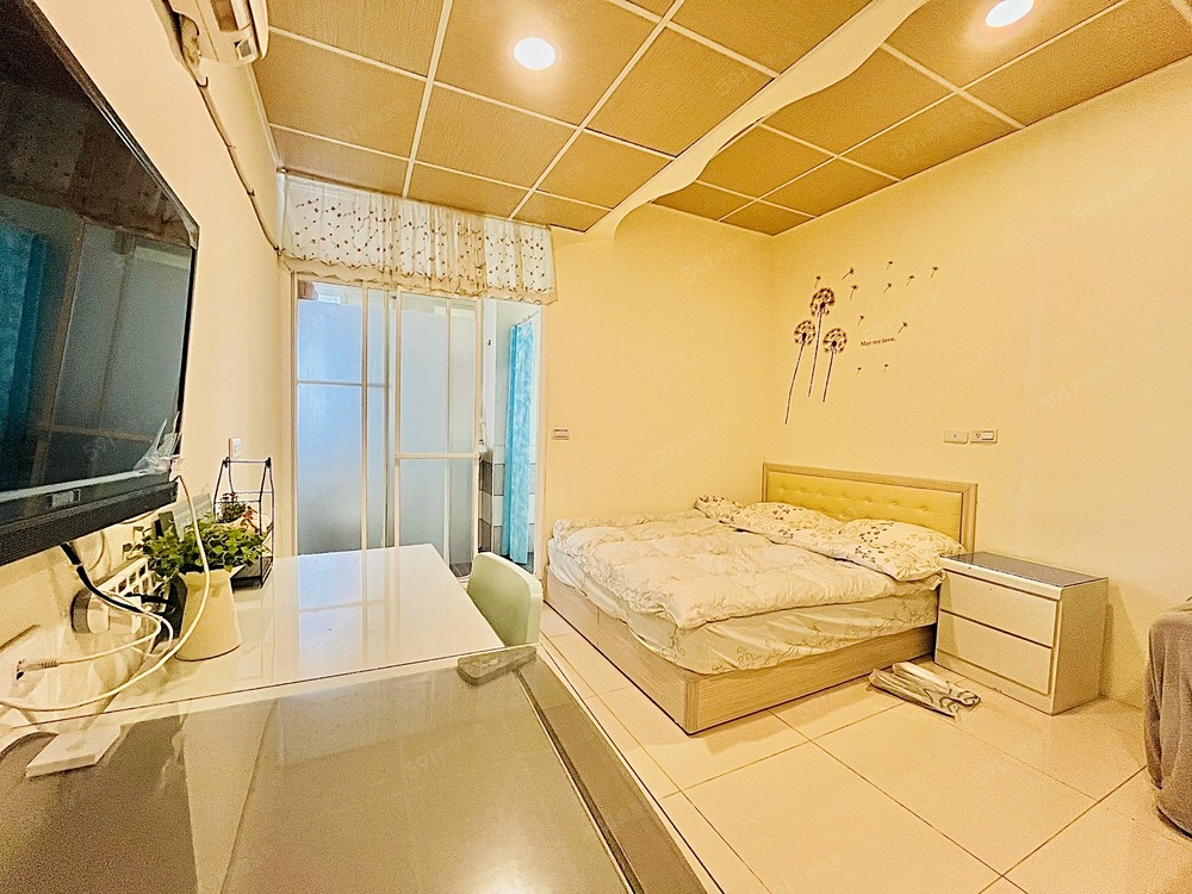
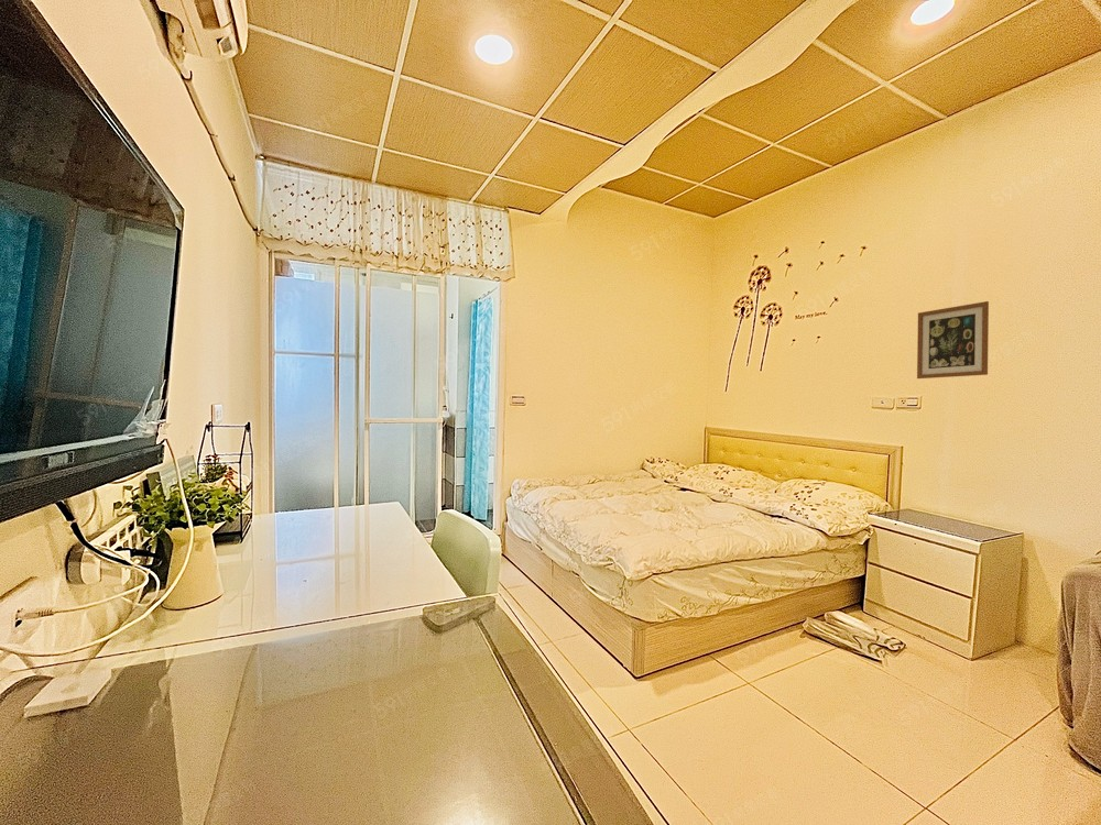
+ wall art [916,300,990,380]
